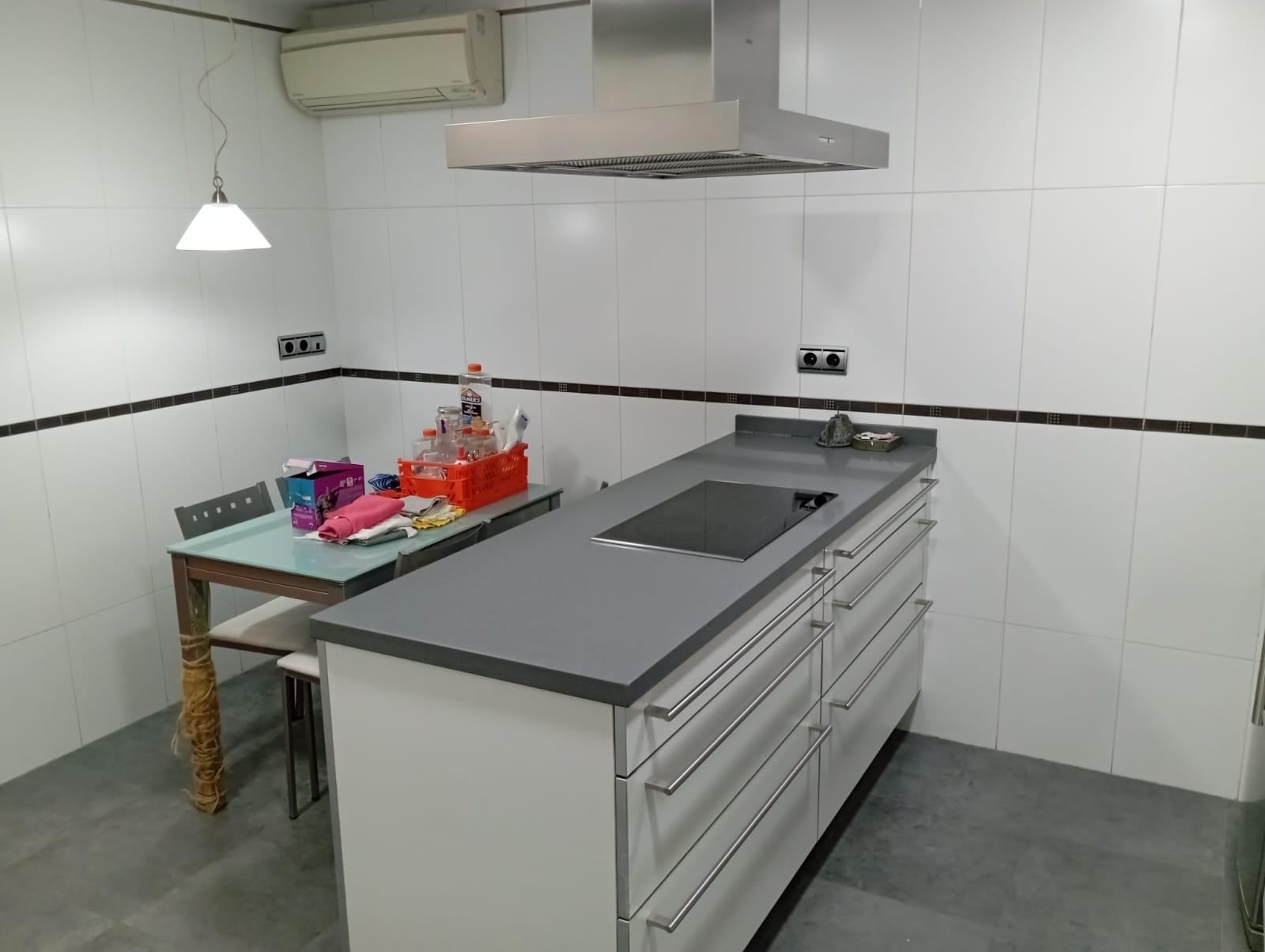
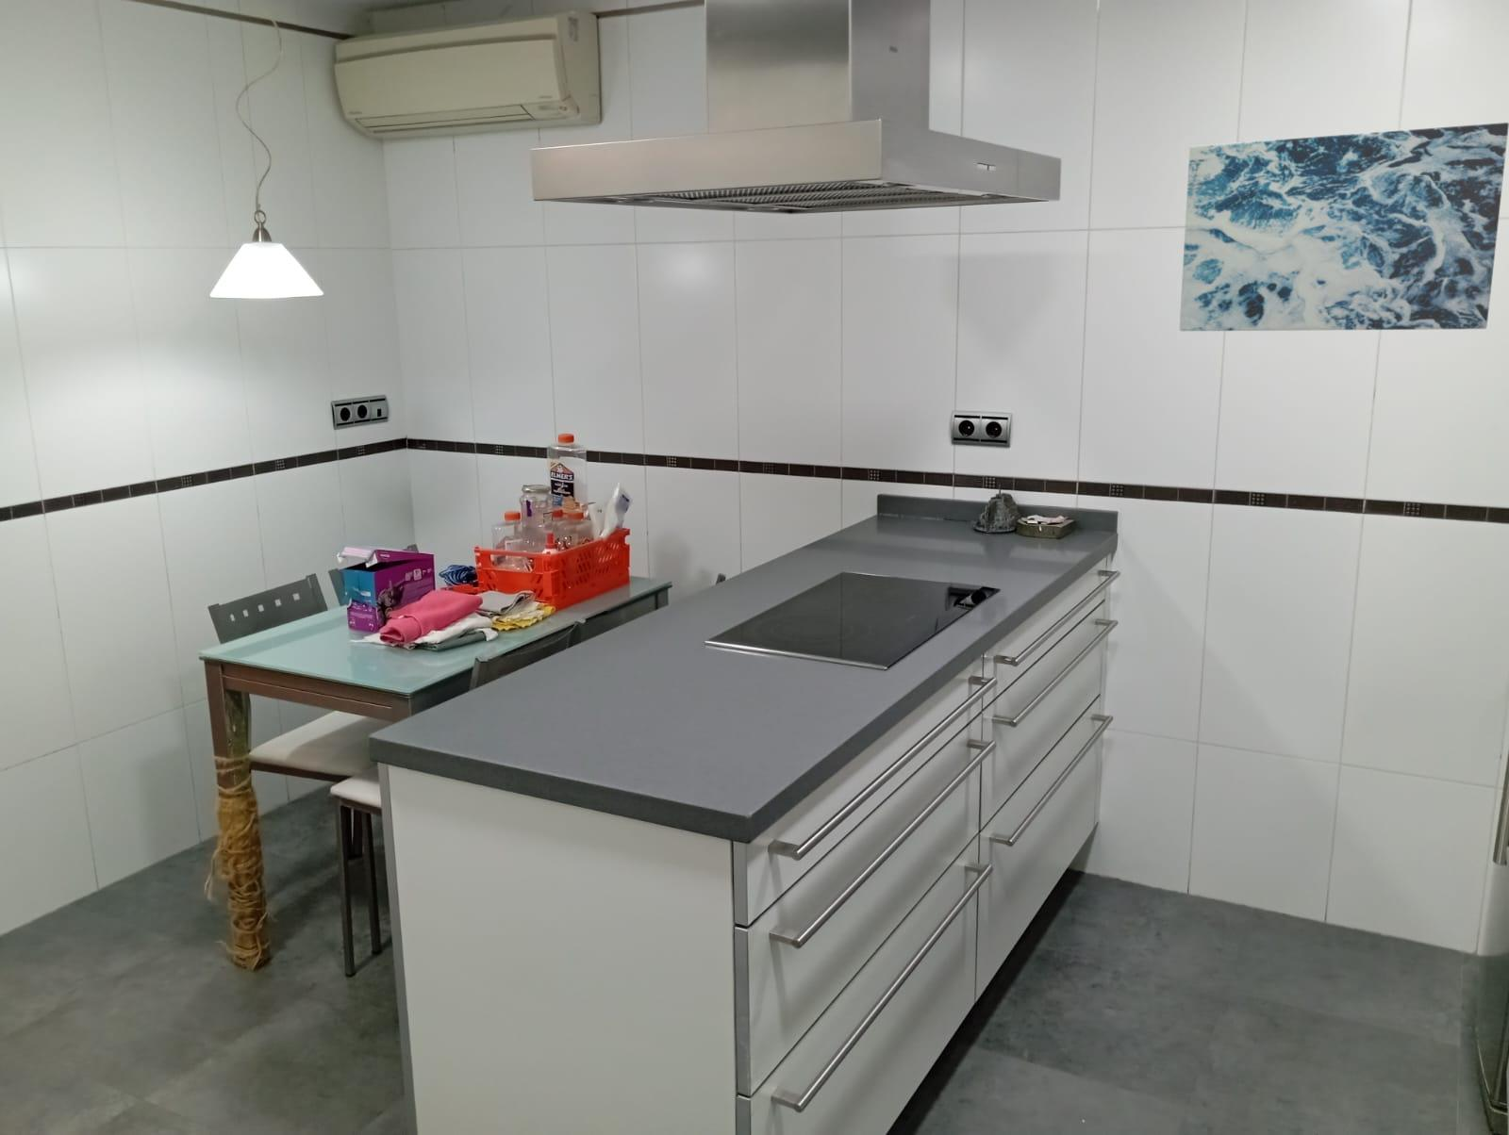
+ wall art [1179,122,1509,331]
